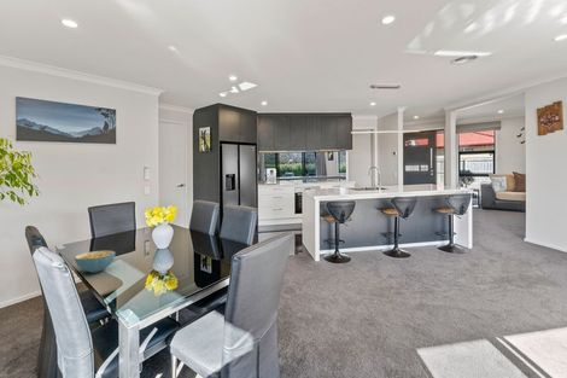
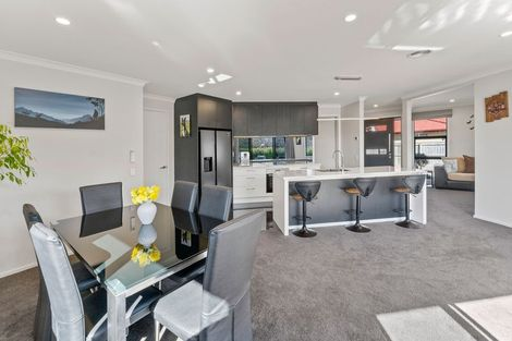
- cereal bowl [74,250,117,274]
